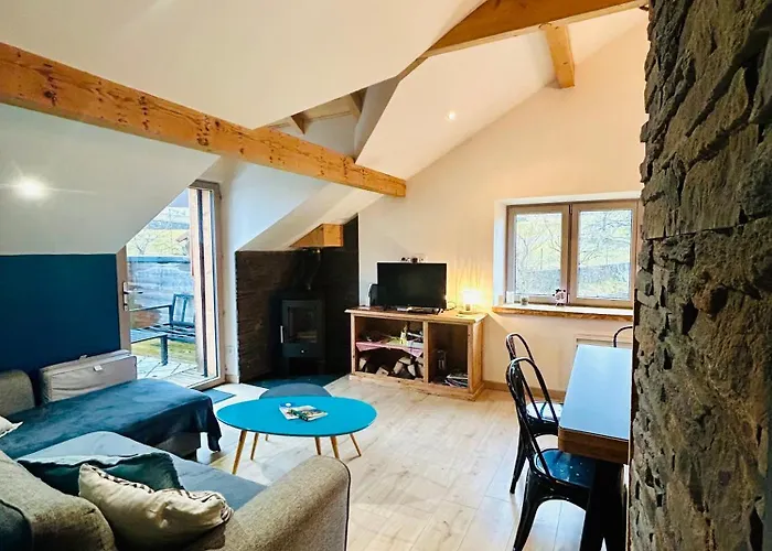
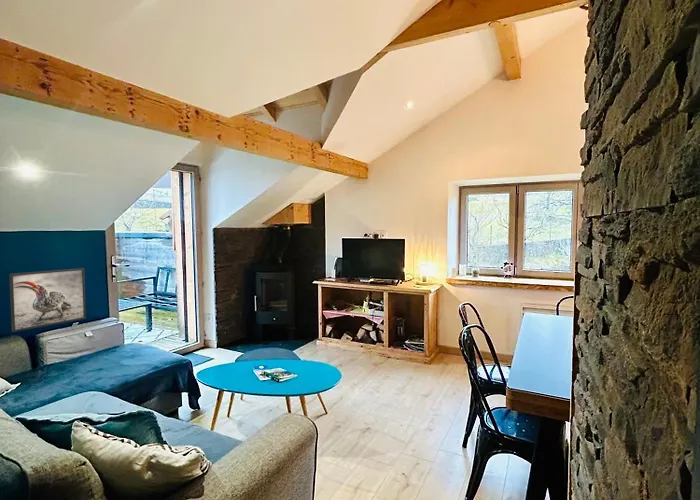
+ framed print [9,267,87,333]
